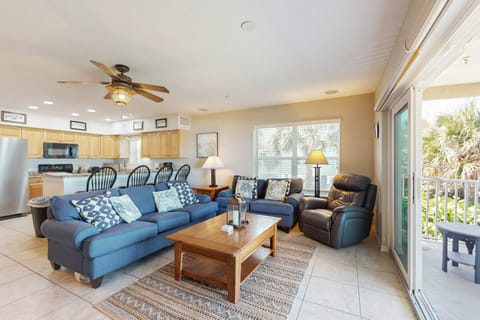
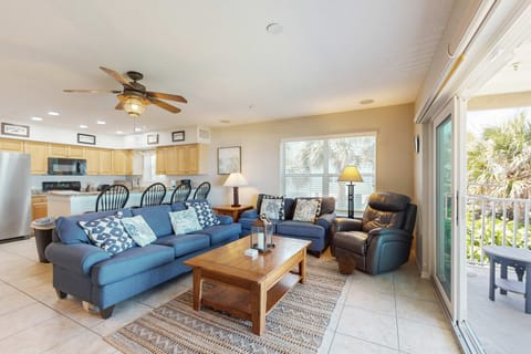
+ woven basket [337,252,357,275]
